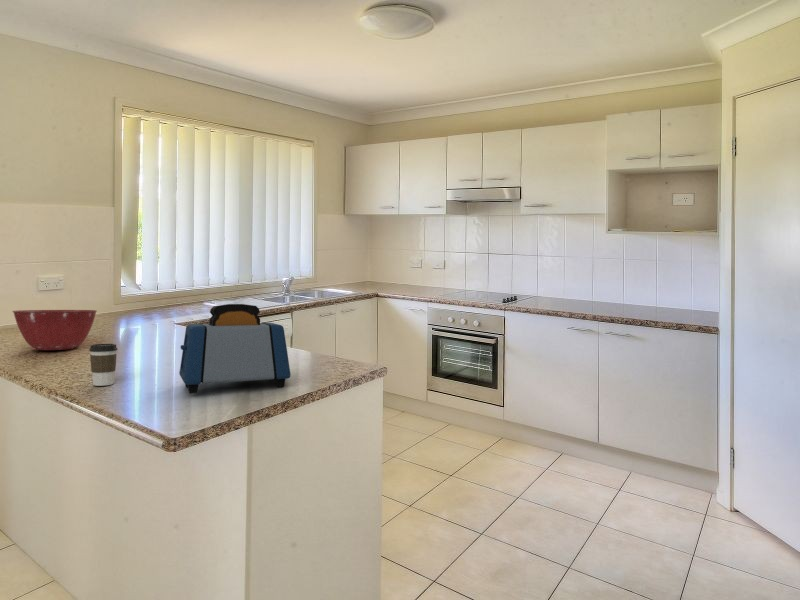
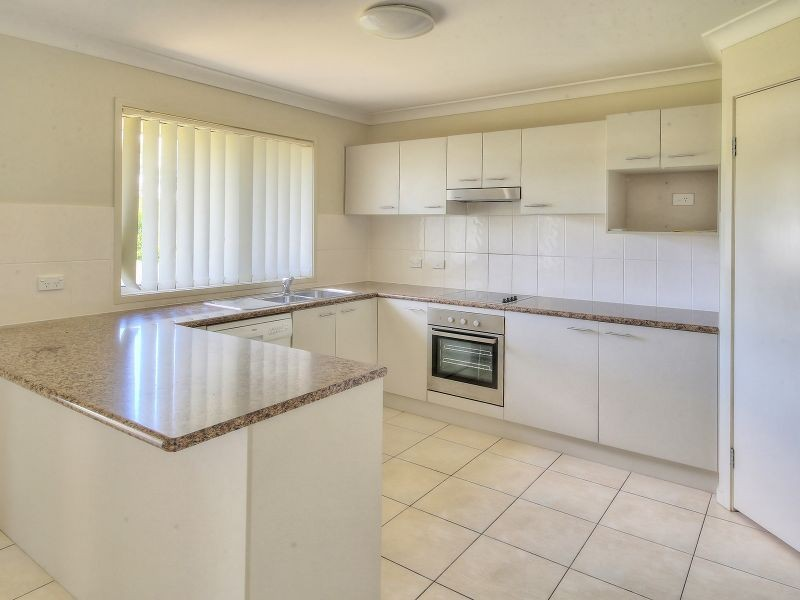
- coffee cup [88,343,118,387]
- mixing bowl [11,309,98,351]
- toaster [179,303,292,394]
